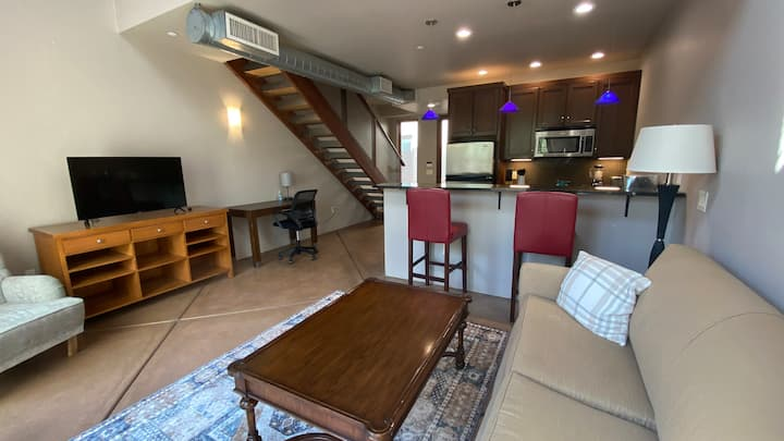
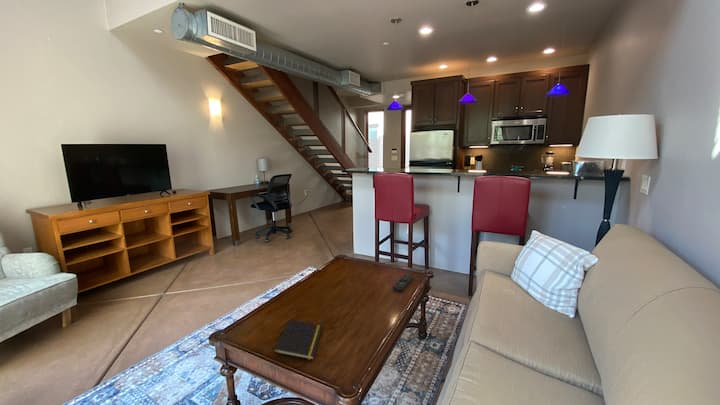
+ notepad [273,319,323,361]
+ remote control [392,274,414,292]
